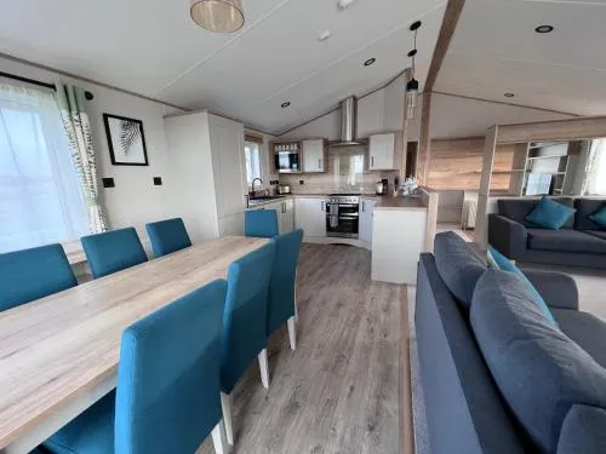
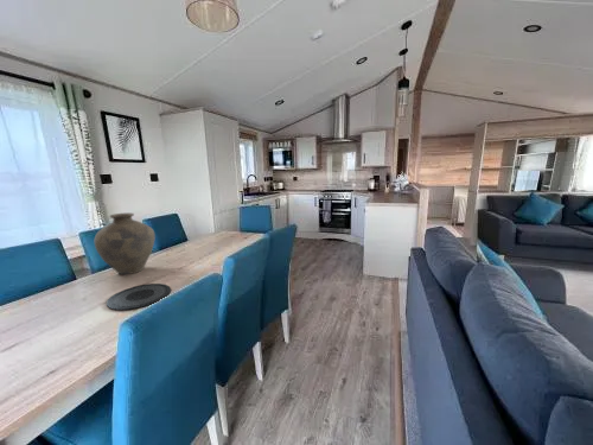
+ vase [94,212,157,275]
+ plate [106,282,172,311]
